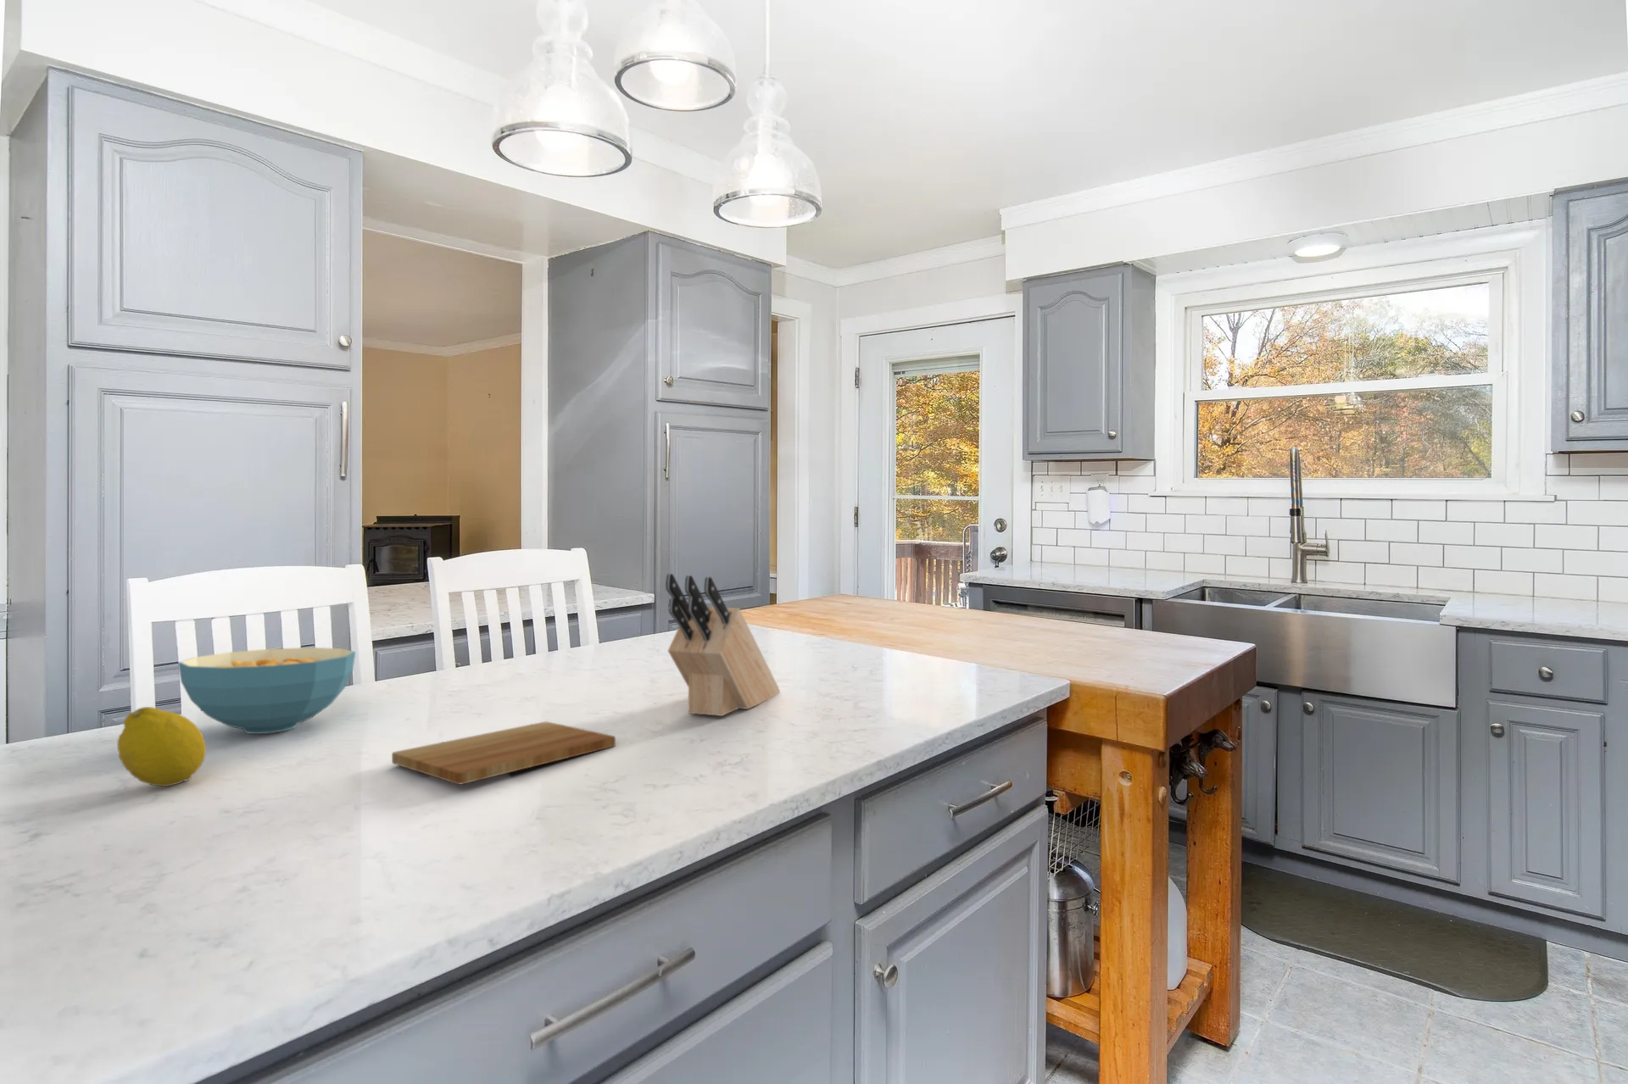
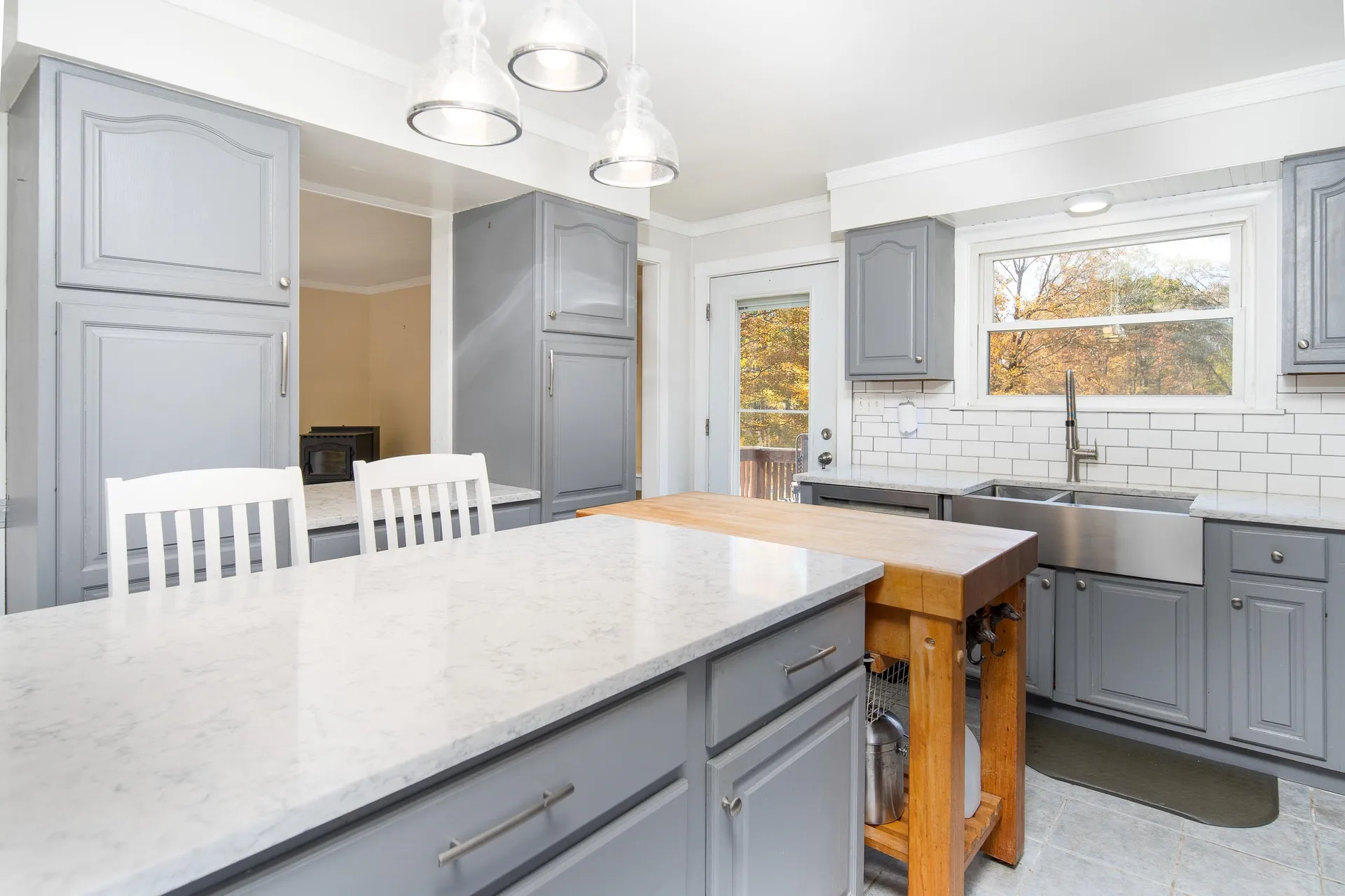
- knife block [665,573,781,717]
- cereal bowl [177,647,356,734]
- cutting board [391,721,616,785]
- fruit [116,707,207,788]
